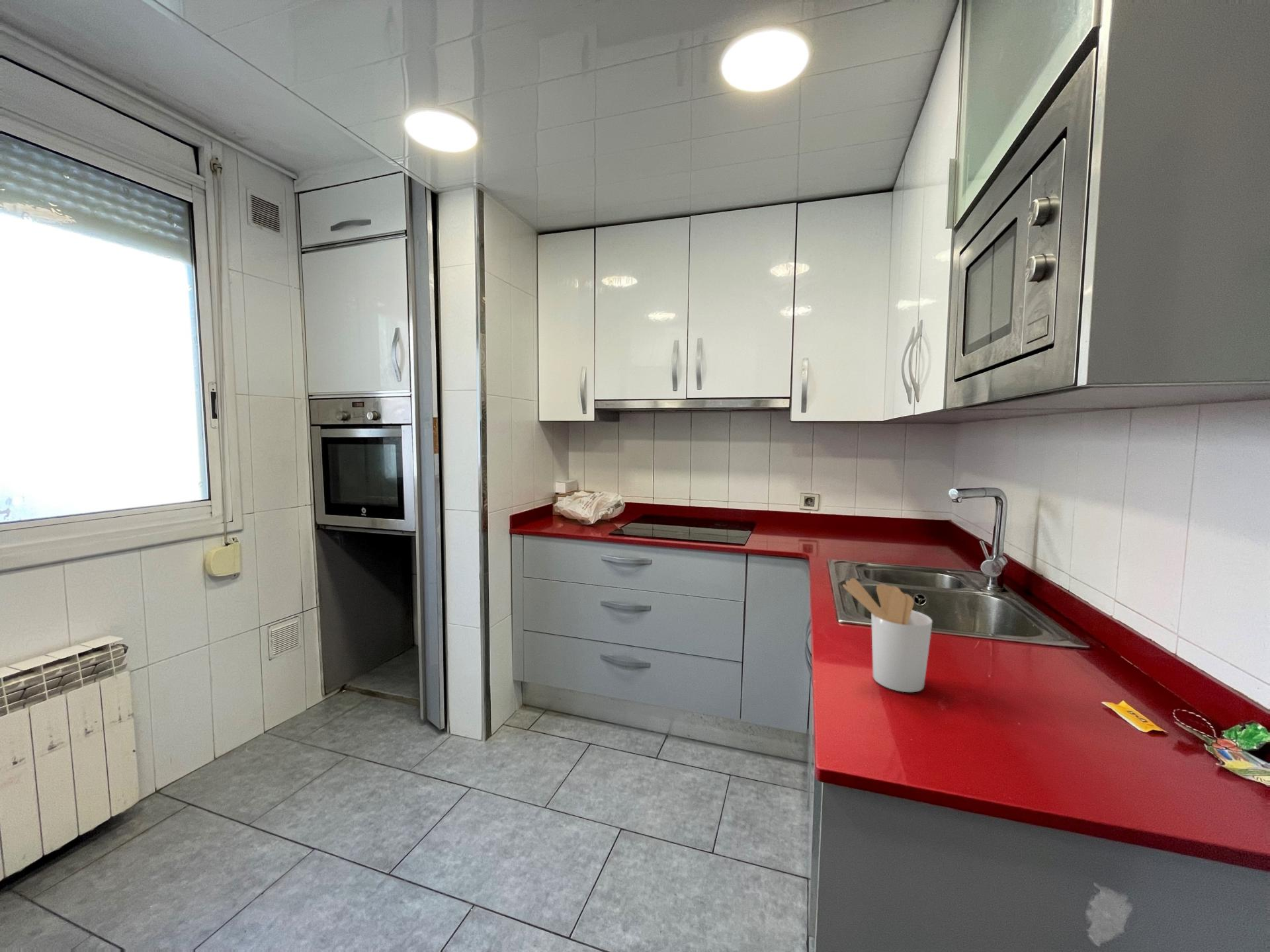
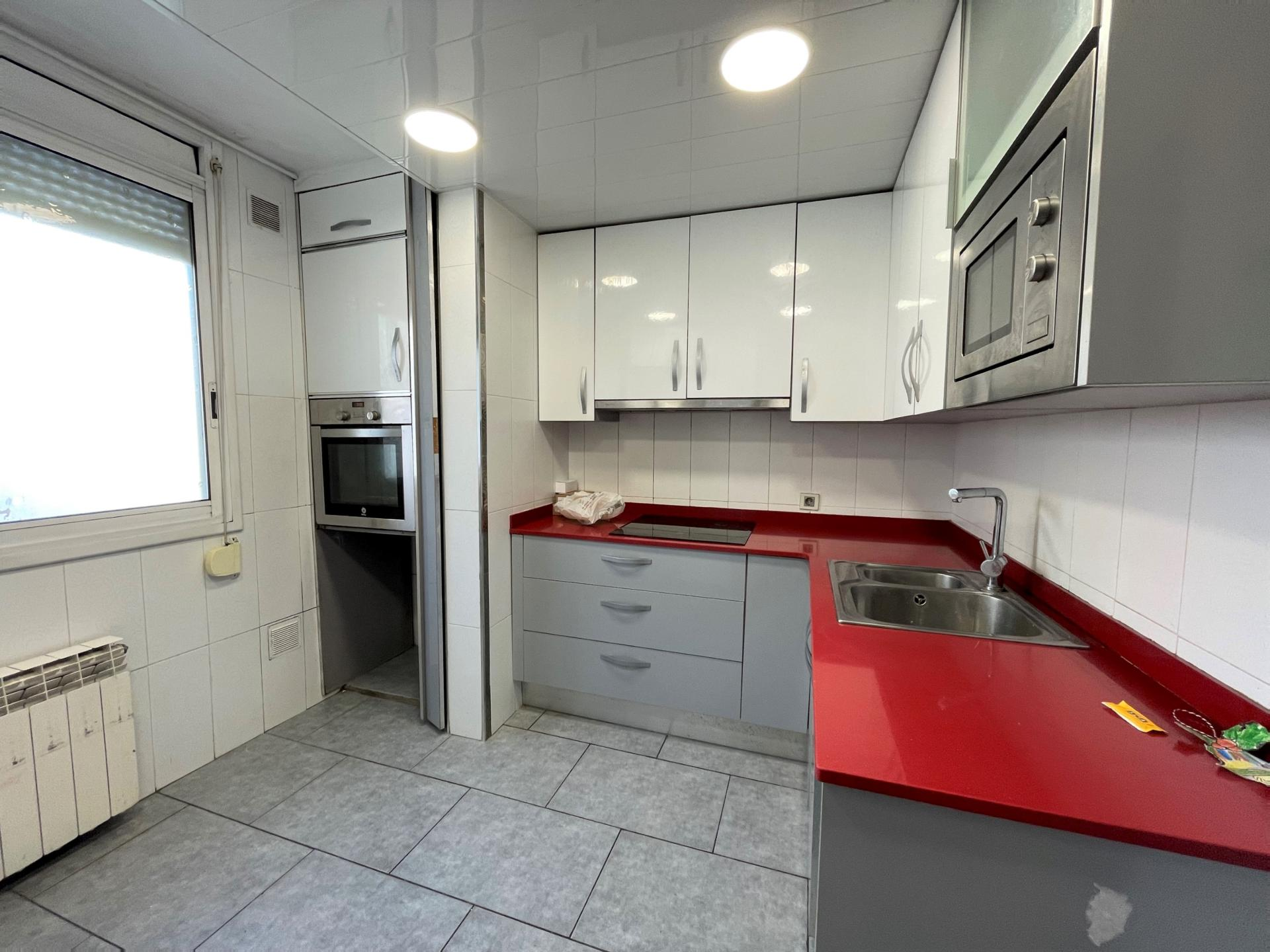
- utensil holder [842,578,933,693]
